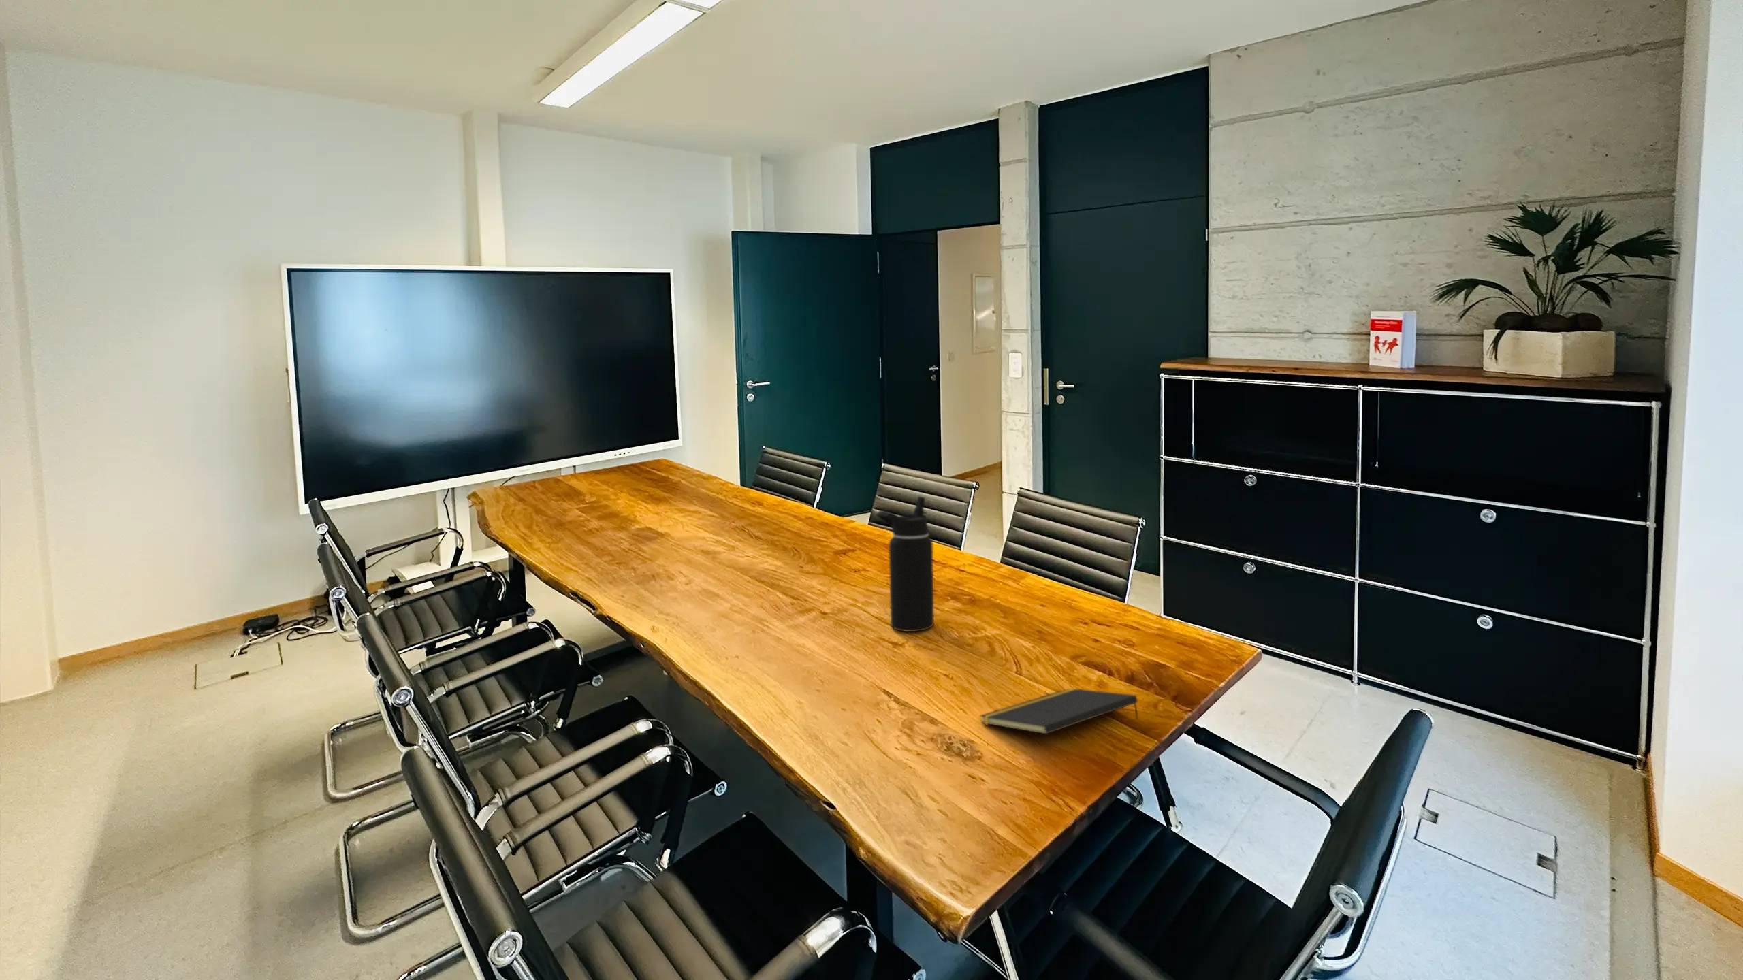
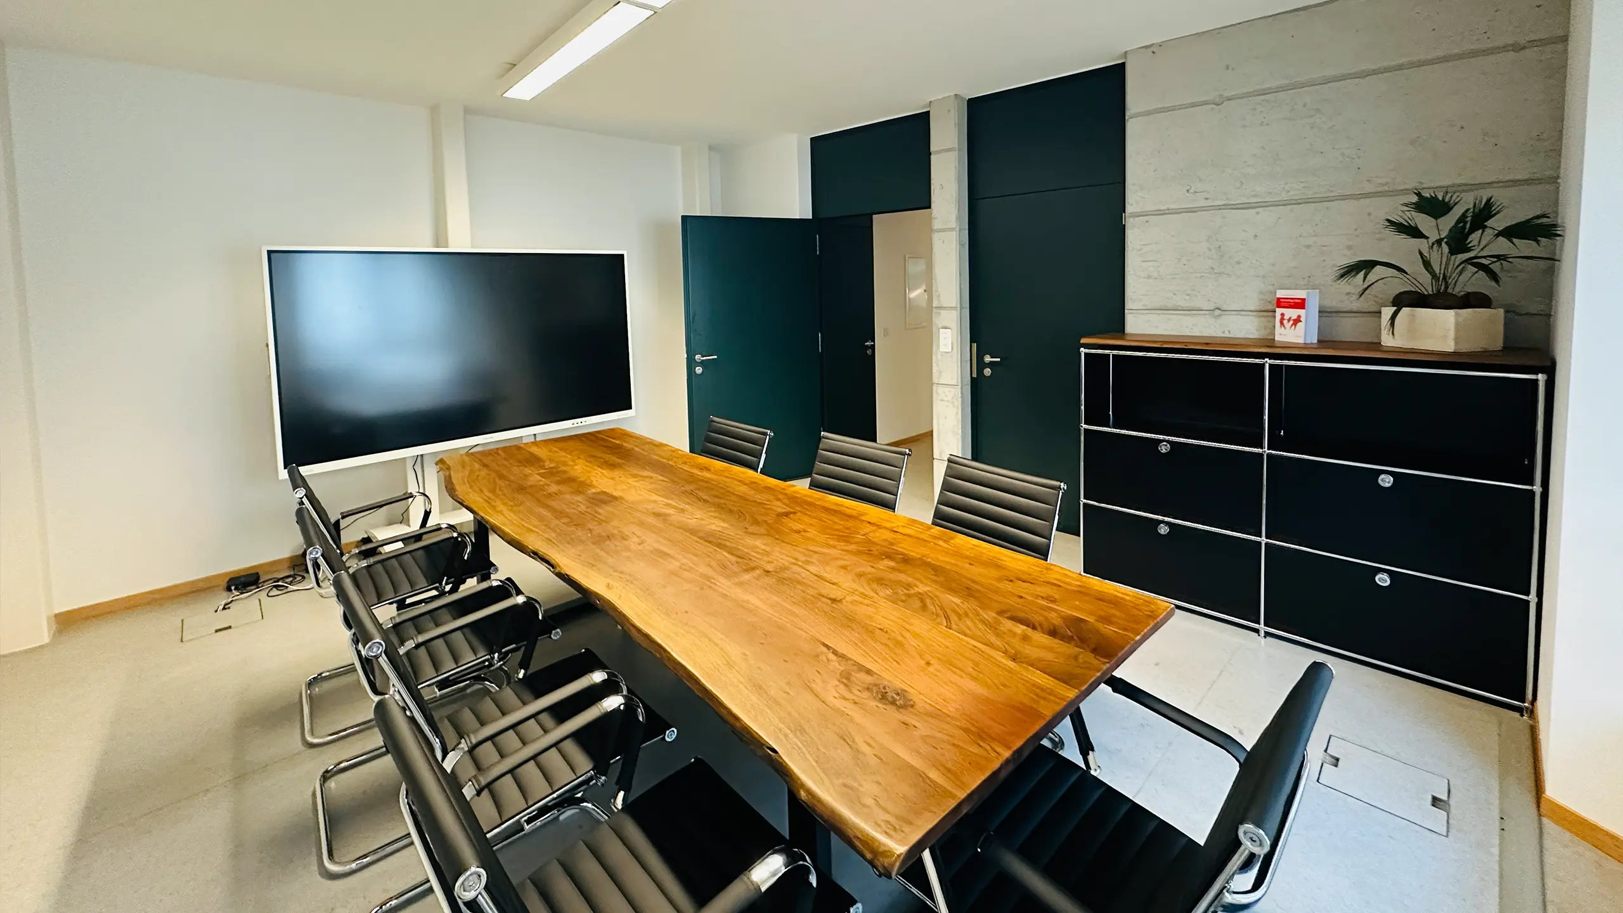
- notepad [979,688,1140,735]
- water bottle [875,497,935,632]
